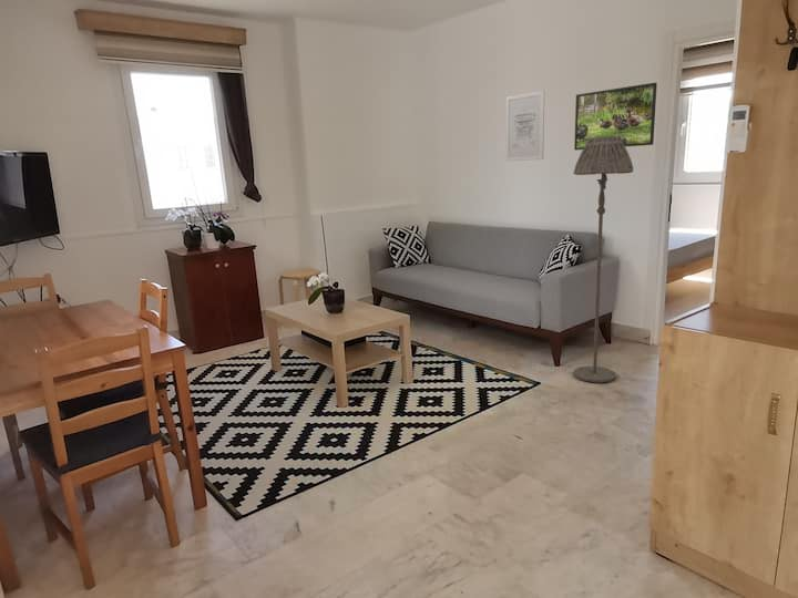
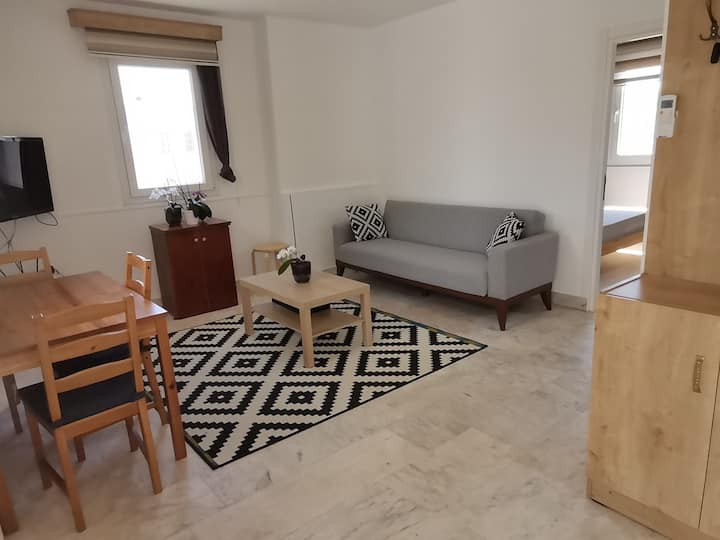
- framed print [573,82,658,151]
- wall art [505,90,545,163]
- floor lamp [573,136,634,384]
